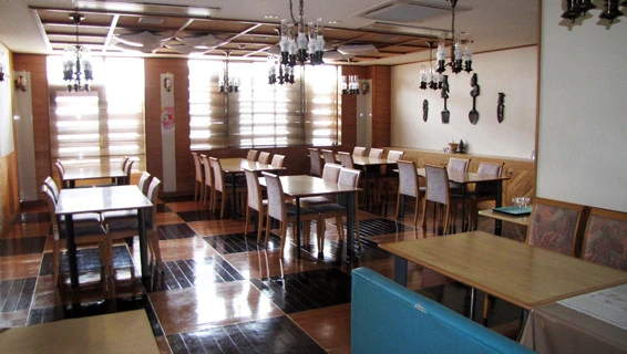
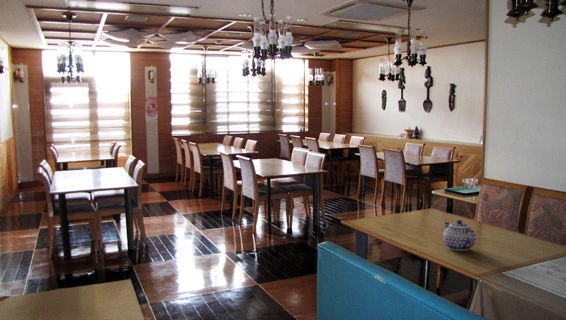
+ teapot [442,219,477,252]
